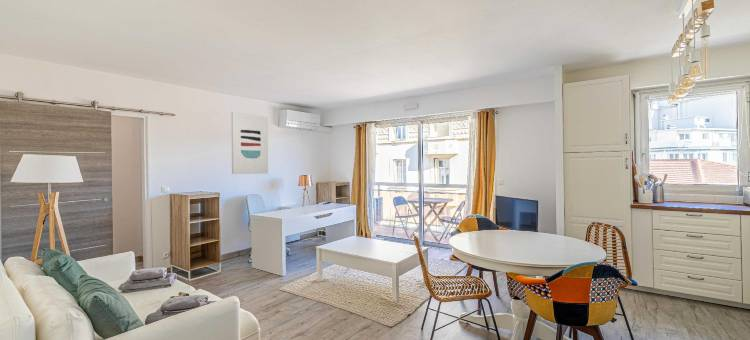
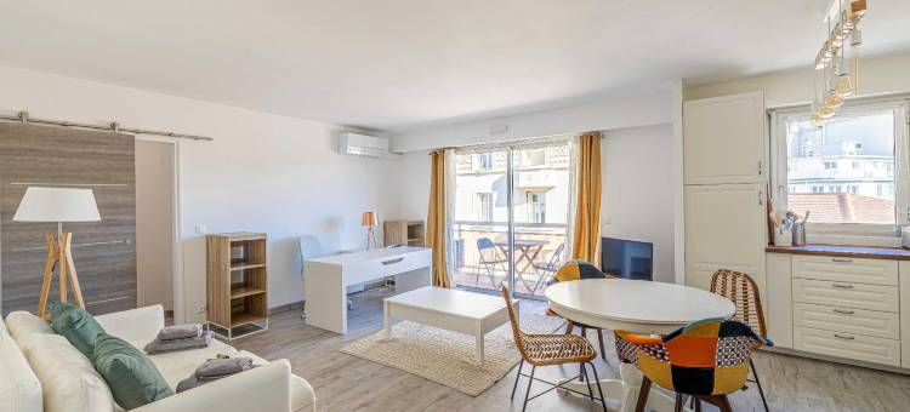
- wall art [230,111,269,175]
